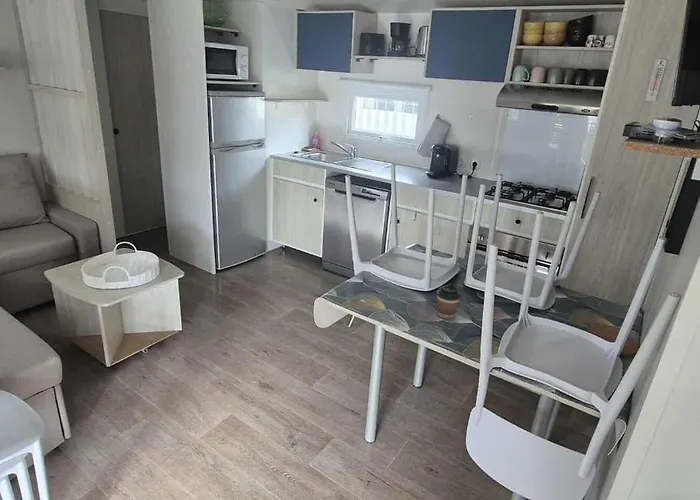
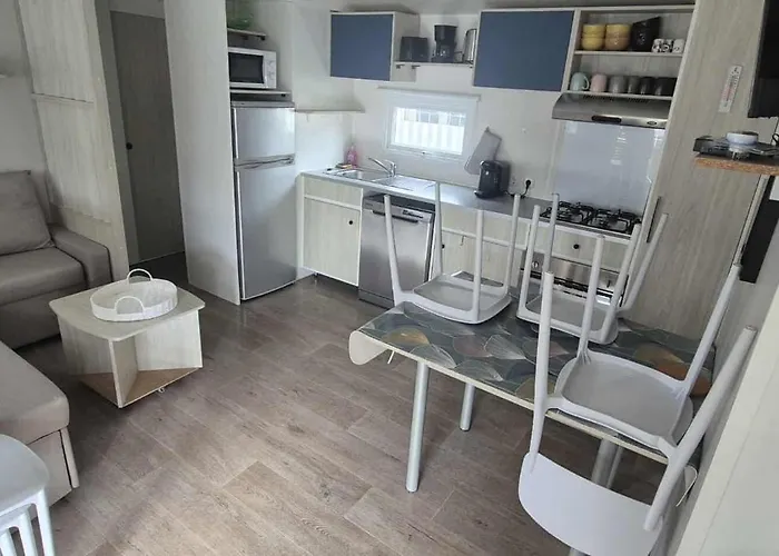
- coffee cup [436,283,462,320]
